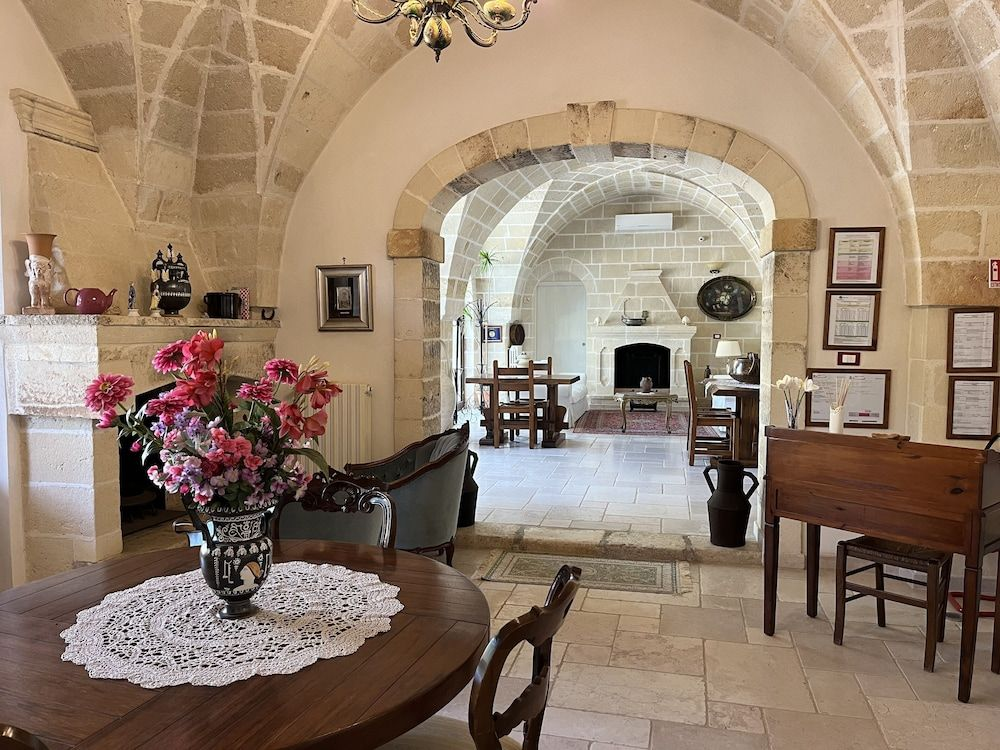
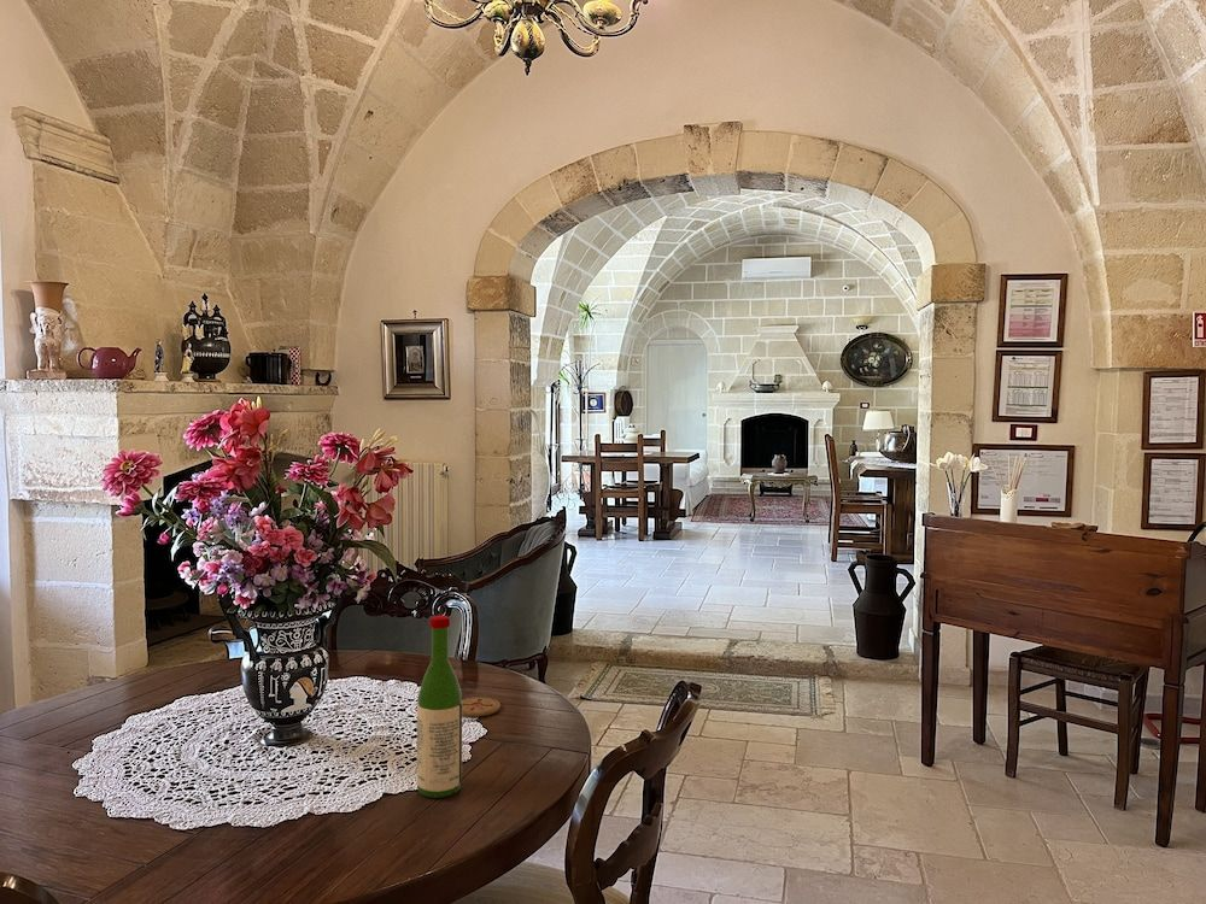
+ coaster [462,695,502,717]
+ wine bottle [416,615,463,799]
